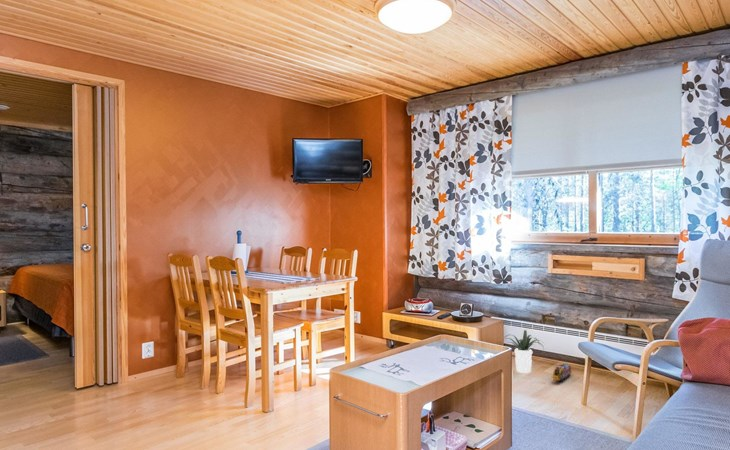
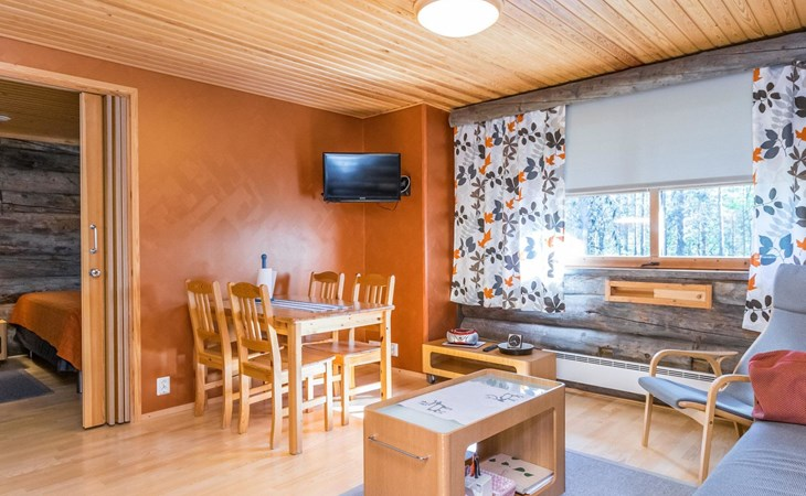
- potted plant [499,329,545,374]
- toy train [552,362,573,383]
